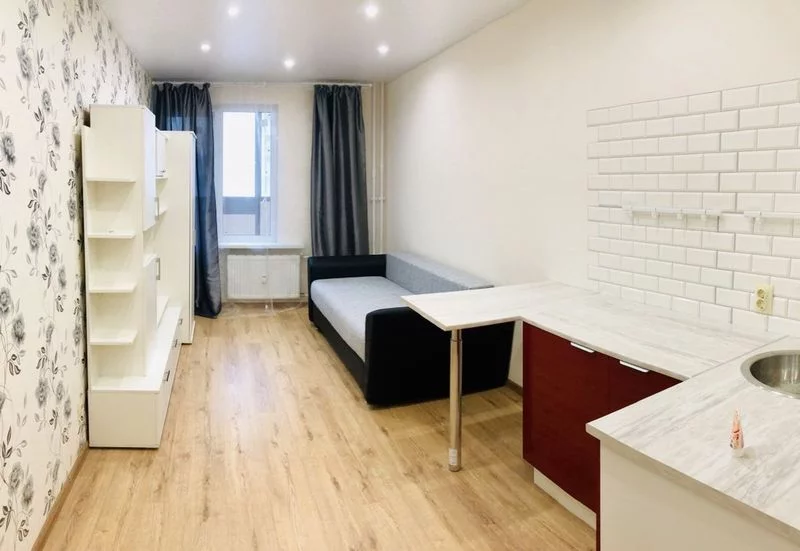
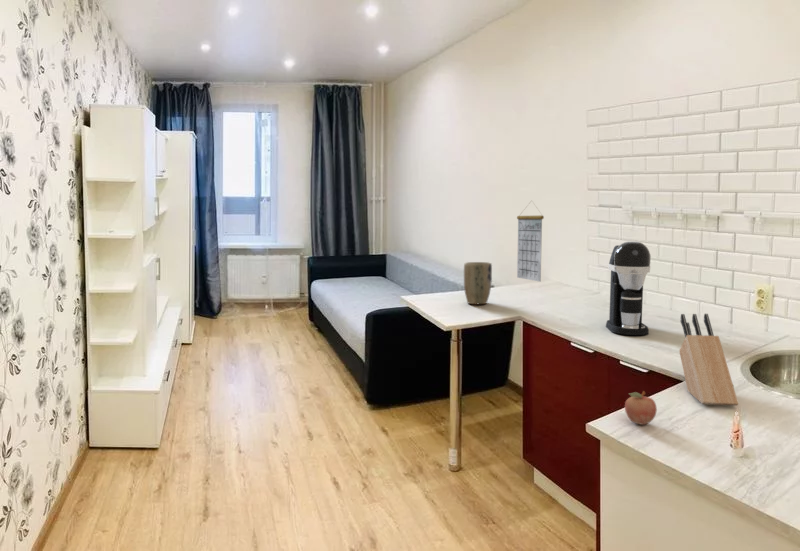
+ coffee maker [605,240,652,336]
+ knife block [678,313,739,407]
+ calendar [516,200,545,283]
+ fruit [624,390,658,426]
+ plant pot [463,261,493,305]
